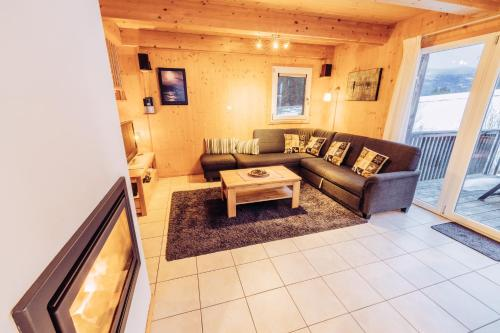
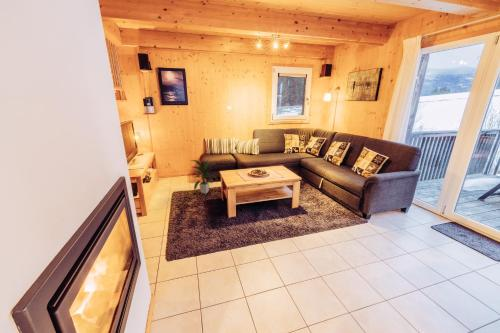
+ indoor plant [189,157,218,195]
